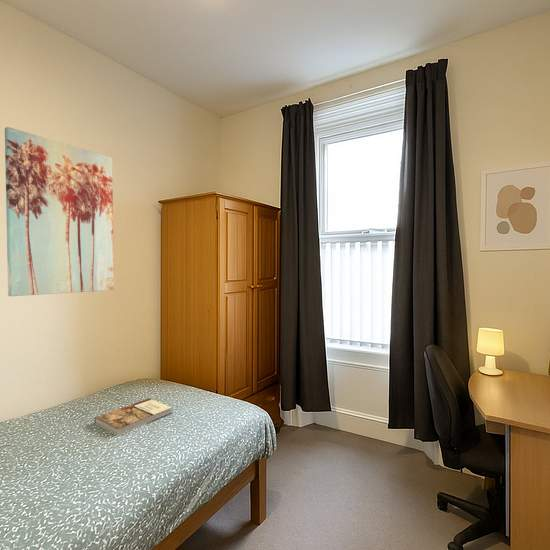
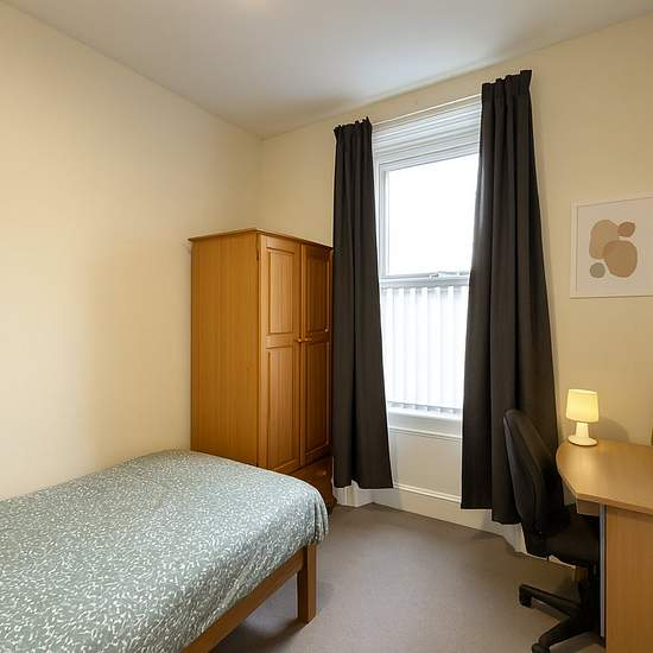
- book [94,398,173,436]
- wall art [4,126,115,297]
